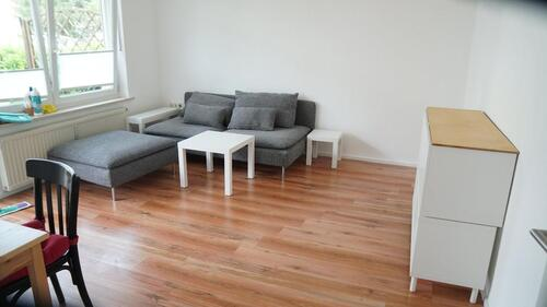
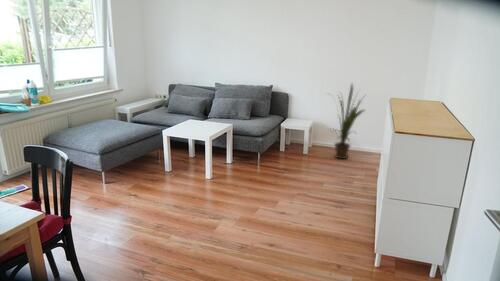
+ house plant [326,82,366,160]
